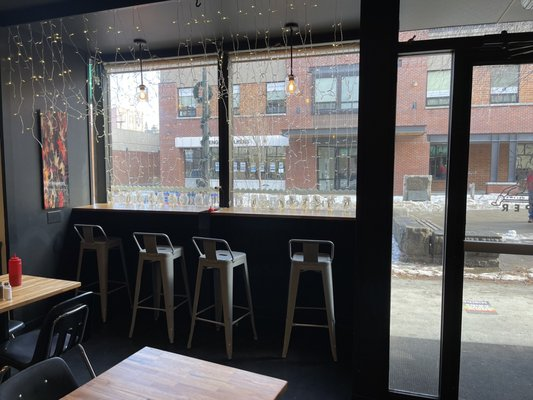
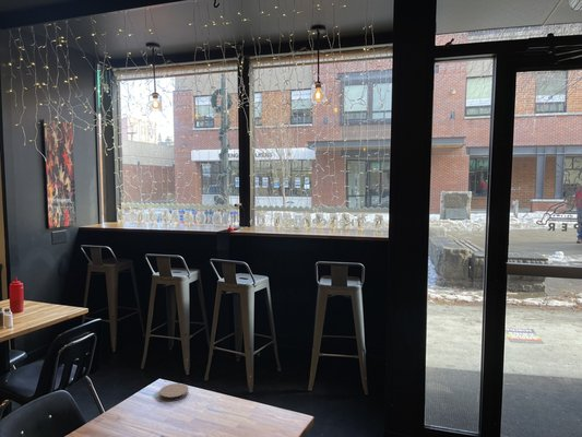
+ coaster [158,382,190,402]
